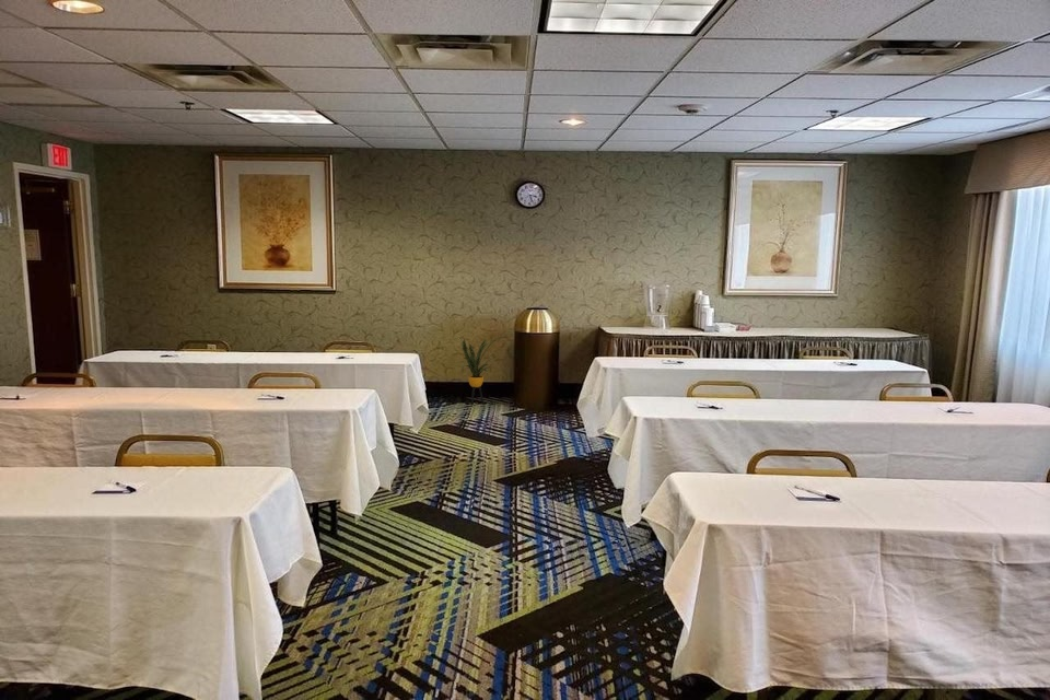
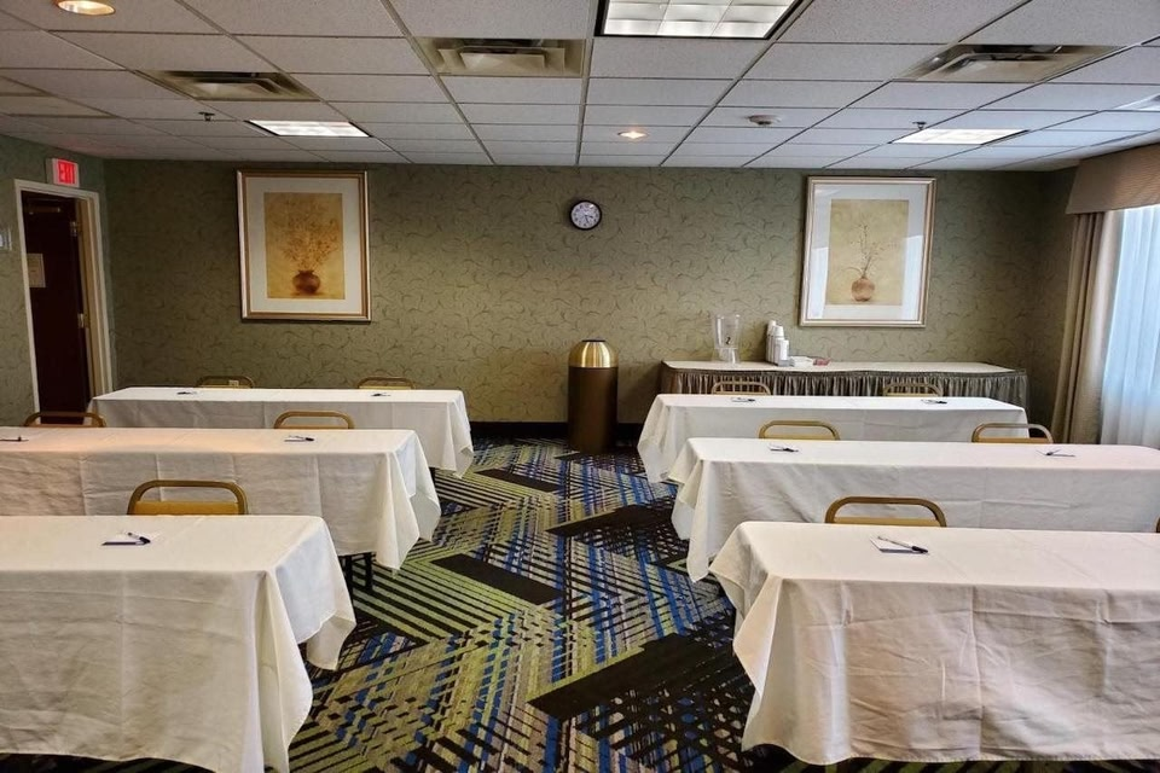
- house plant [455,334,508,406]
